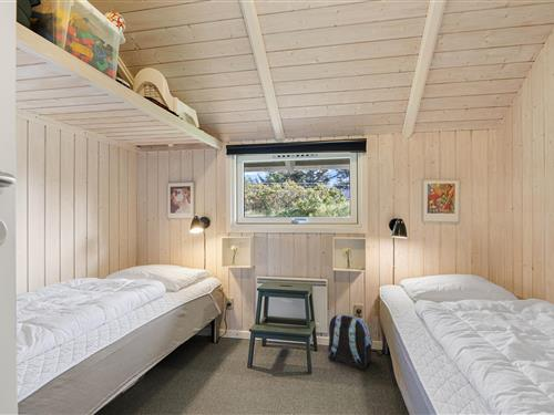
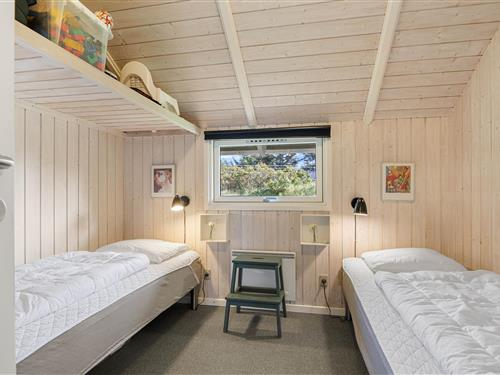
- backpack [328,313,375,371]
